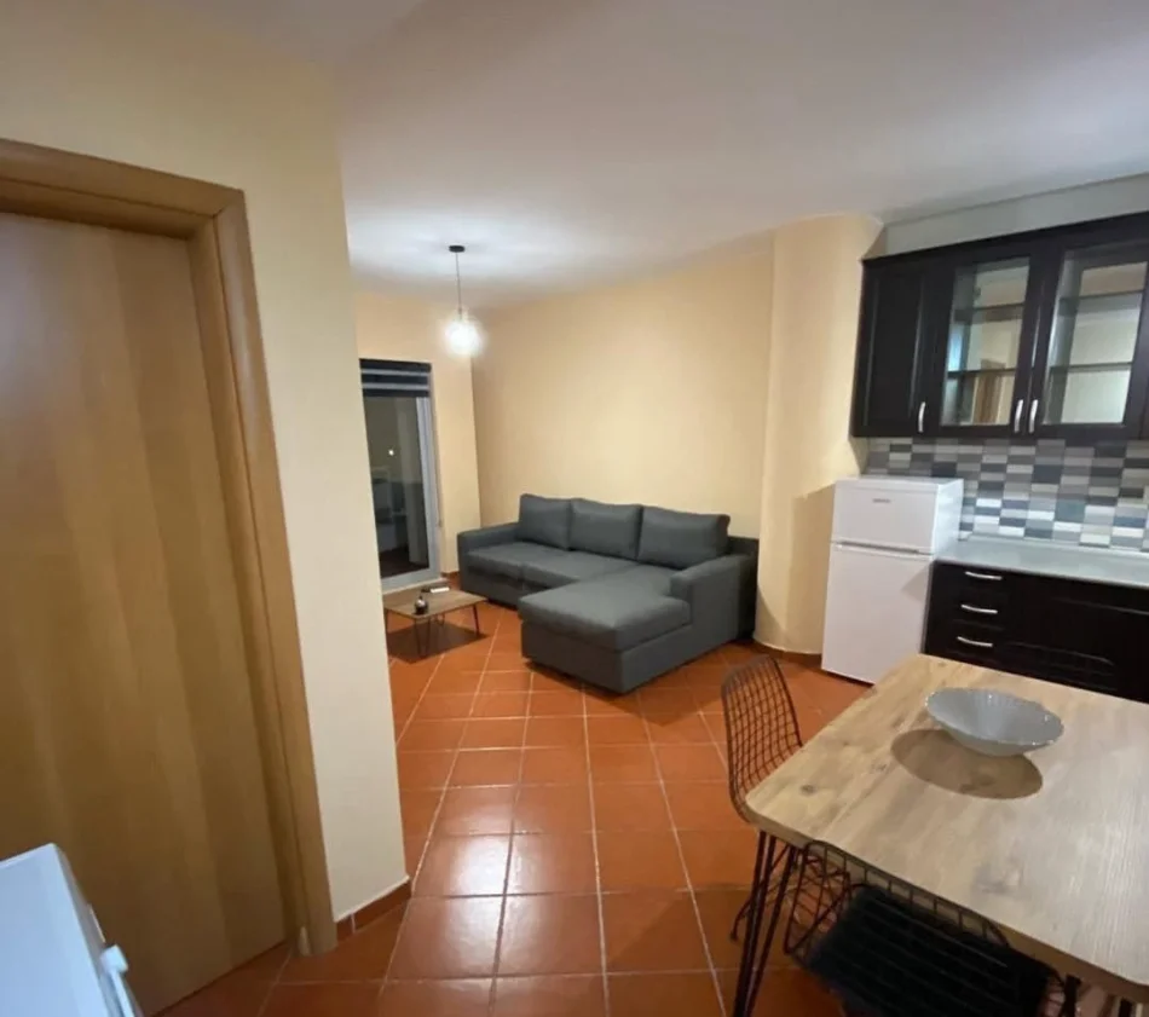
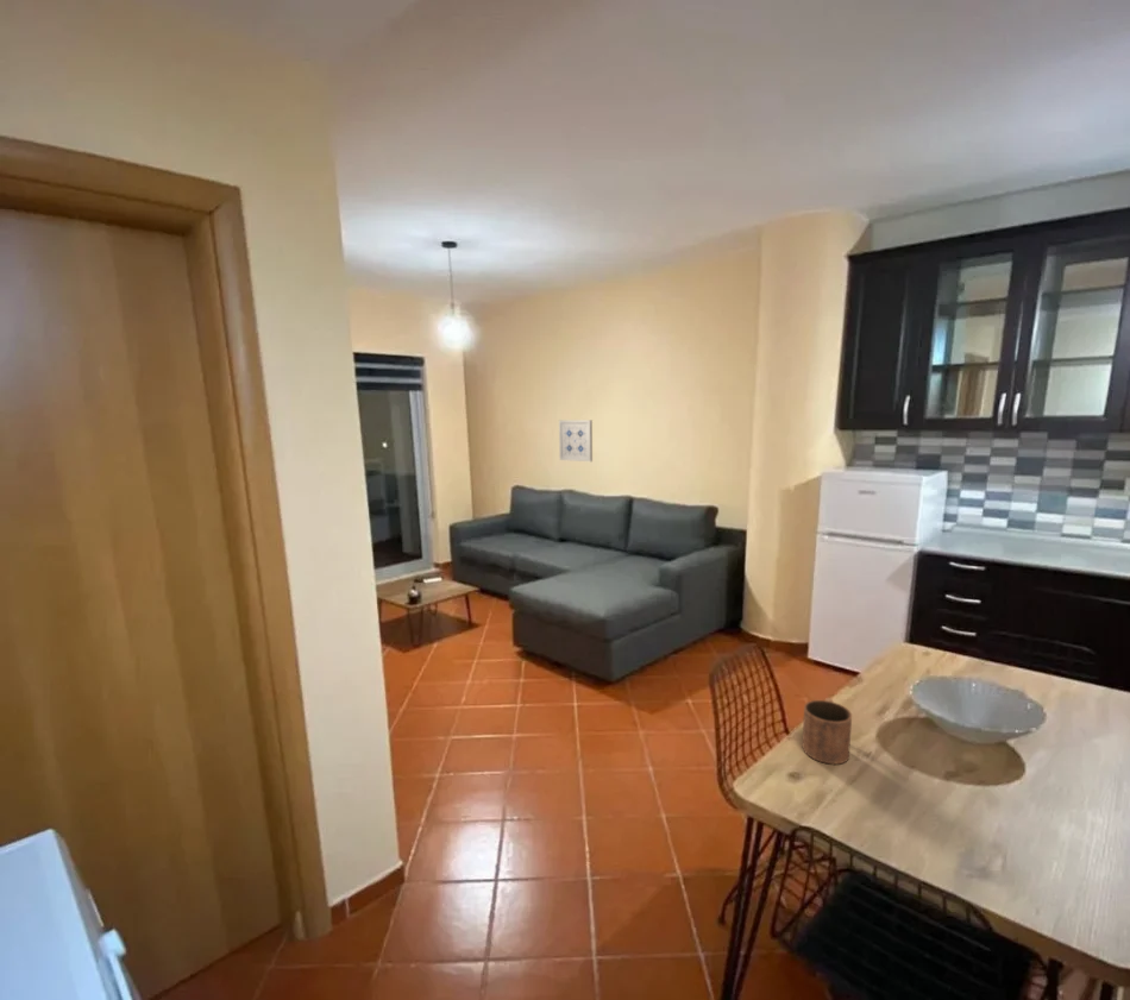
+ mug [801,697,853,766]
+ wall art [558,419,594,463]
